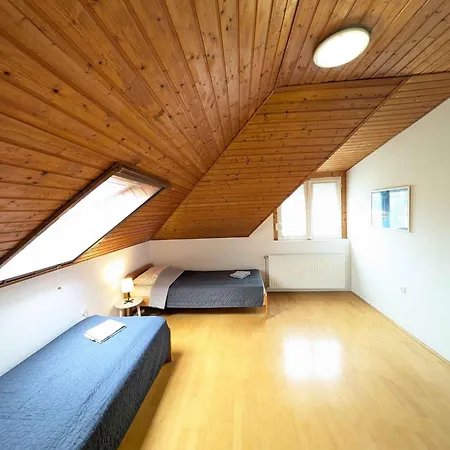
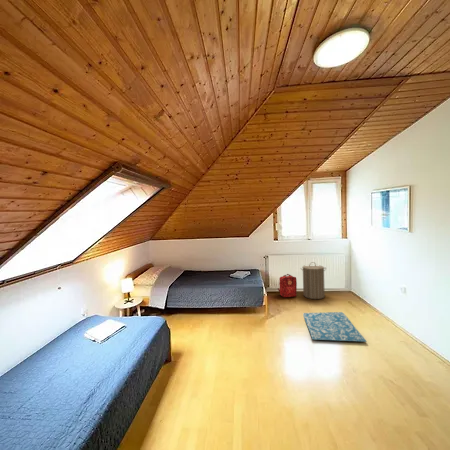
+ laundry hamper [299,261,327,300]
+ backpack [277,273,298,298]
+ rug [302,311,368,343]
